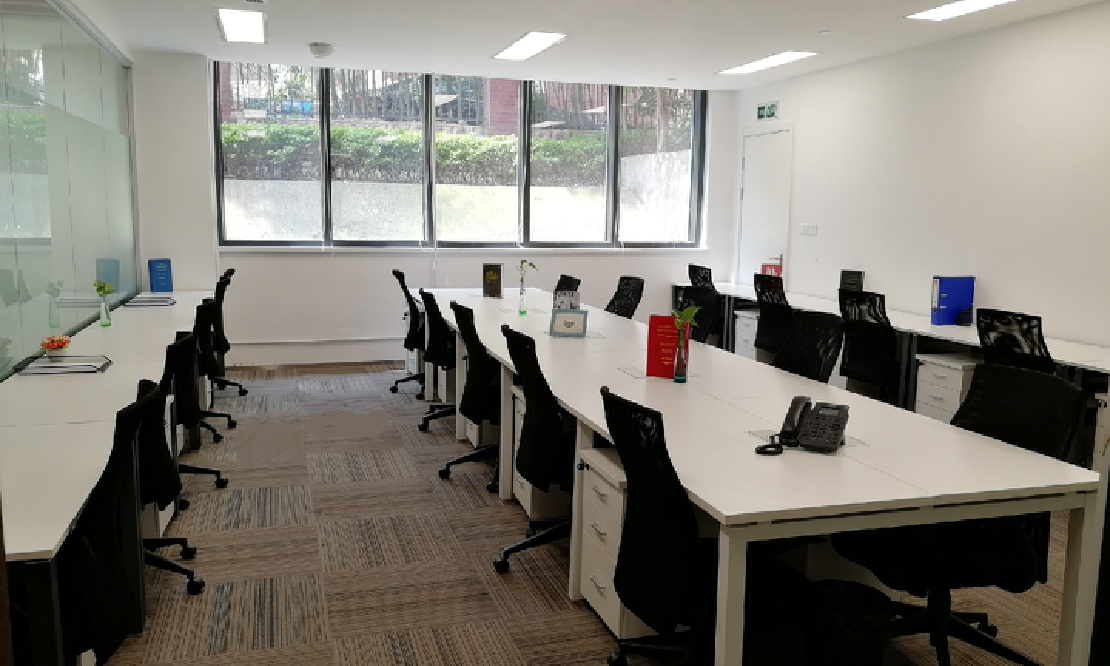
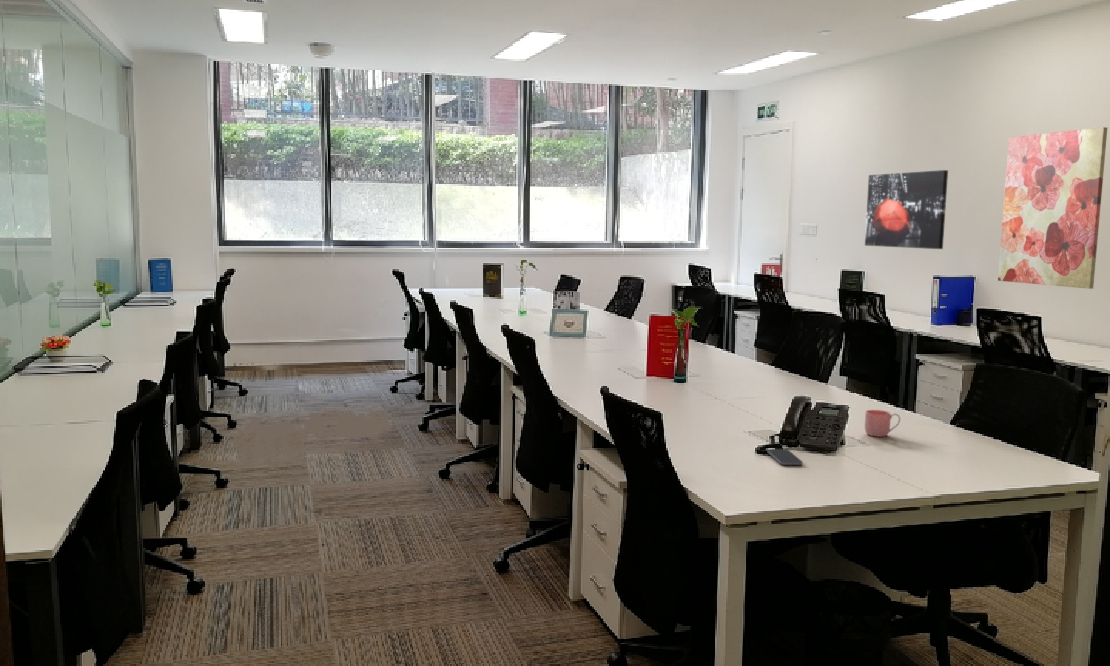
+ wall art [864,169,949,250]
+ mug [864,409,901,438]
+ smartphone [767,448,804,466]
+ wall art [997,126,1108,290]
